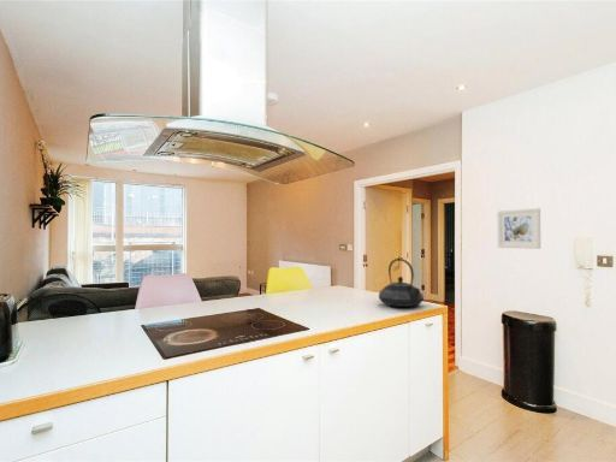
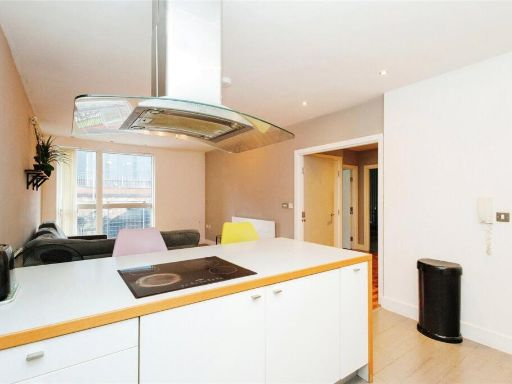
- teapot [378,257,425,308]
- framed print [496,207,541,250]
